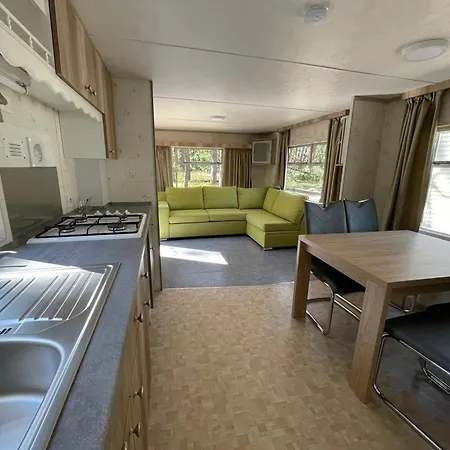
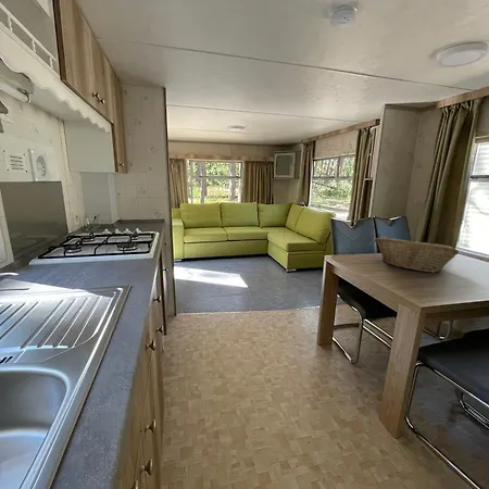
+ fruit basket [374,237,460,274]
